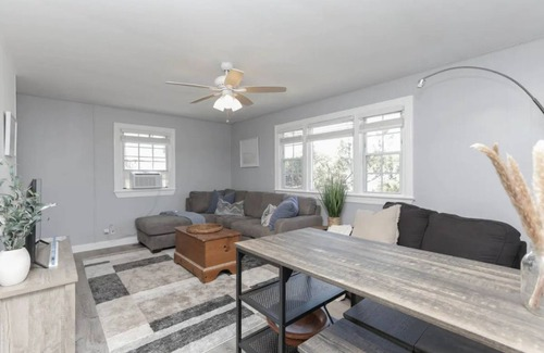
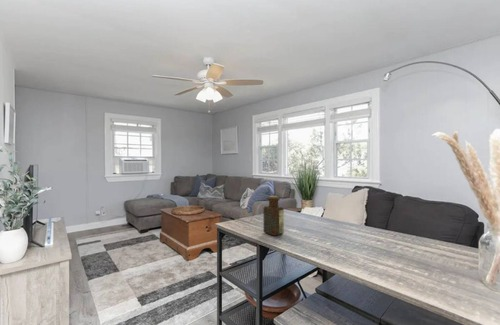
+ bottle [263,195,285,237]
